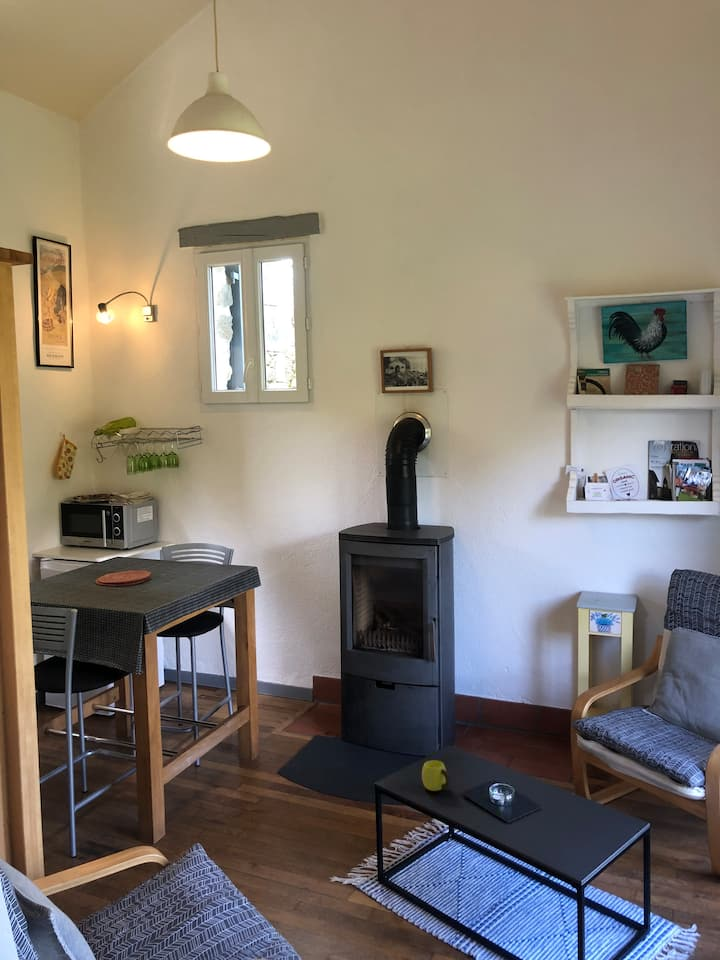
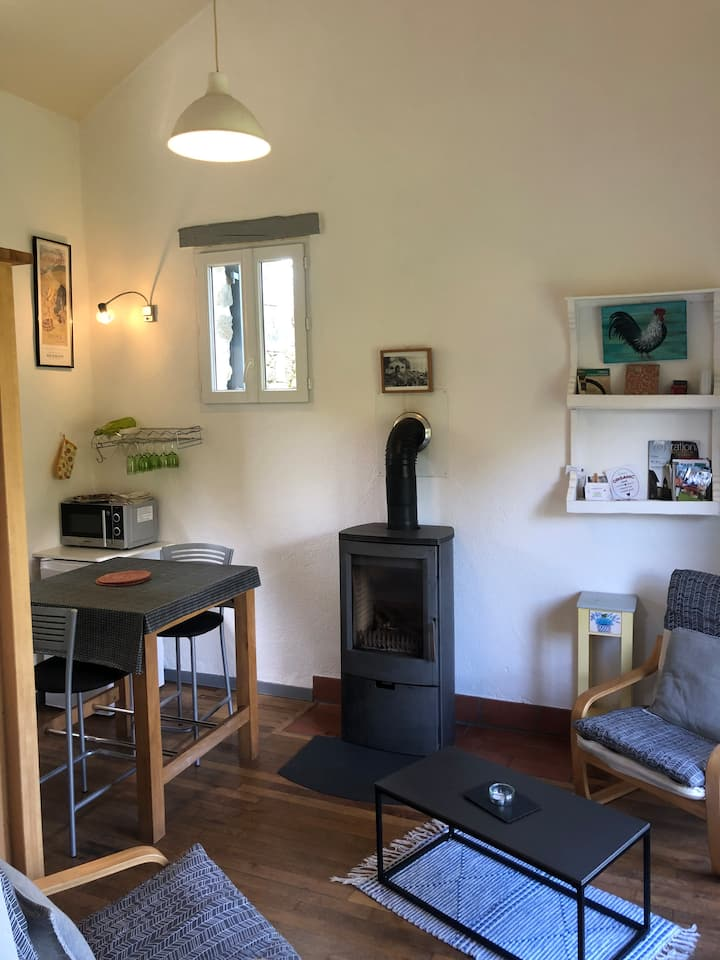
- cup [421,759,450,792]
